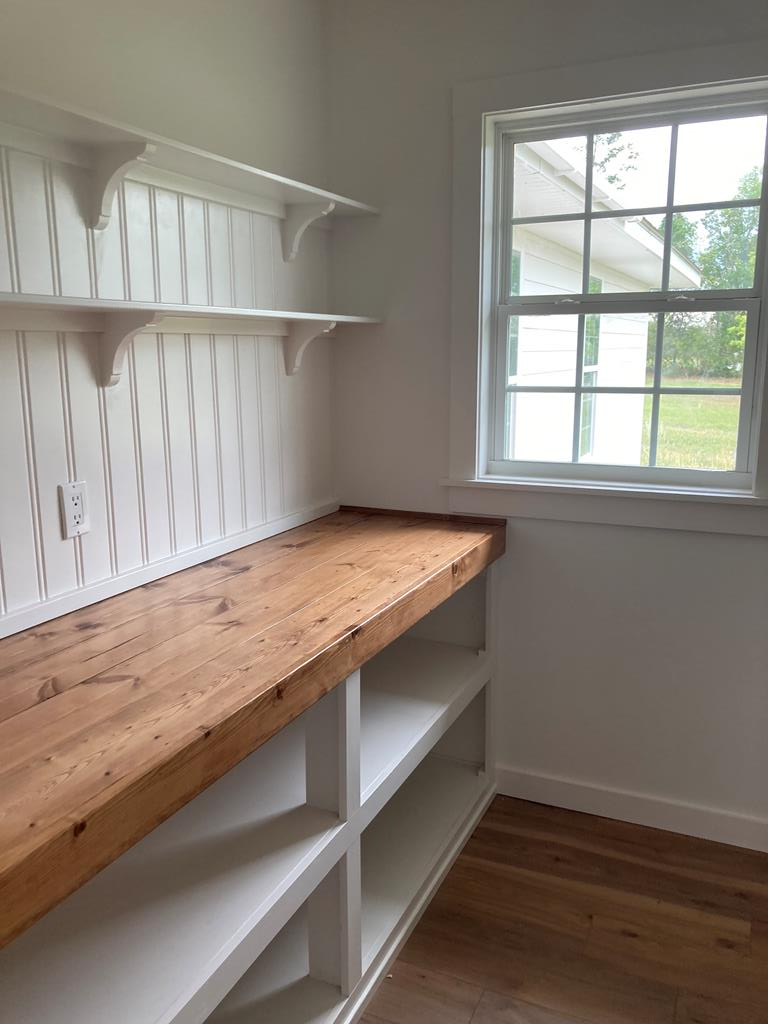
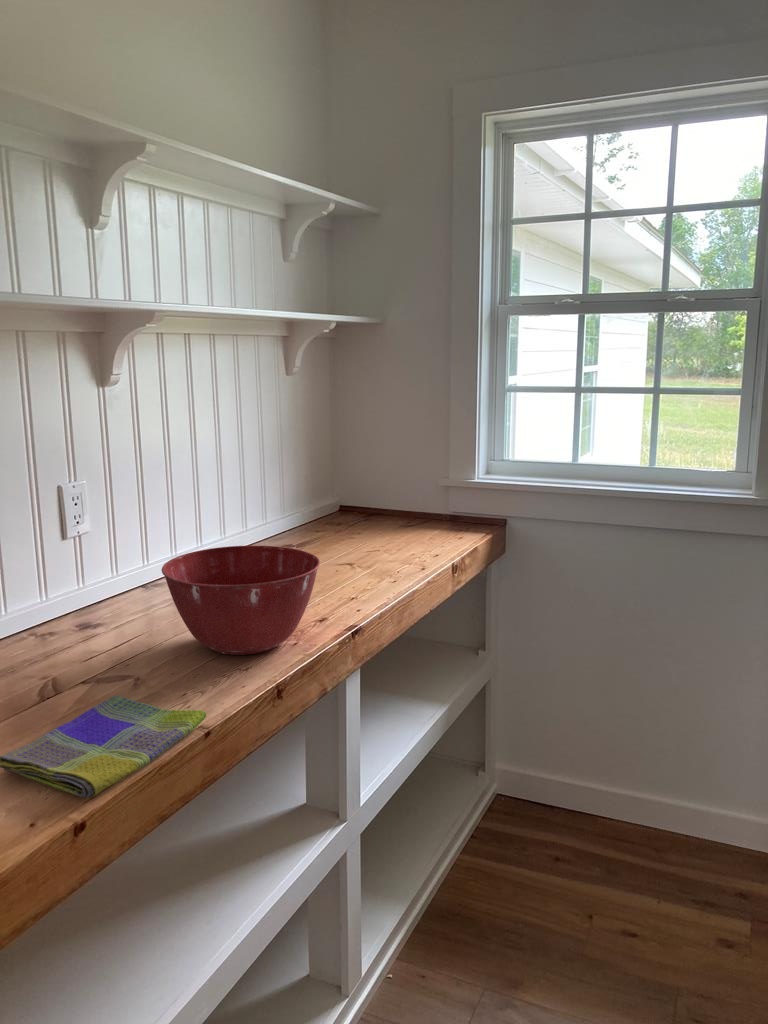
+ mixing bowl [161,545,321,656]
+ dish towel [0,694,207,799]
